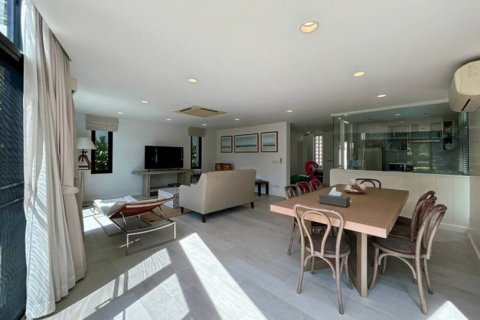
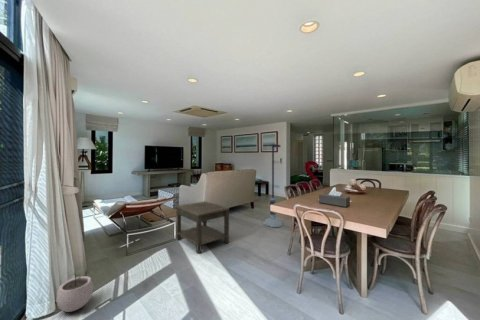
+ plant pot [55,273,94,313]
+ floor lamp [262,143,283,228]
+ side table [175,200,230,254]
